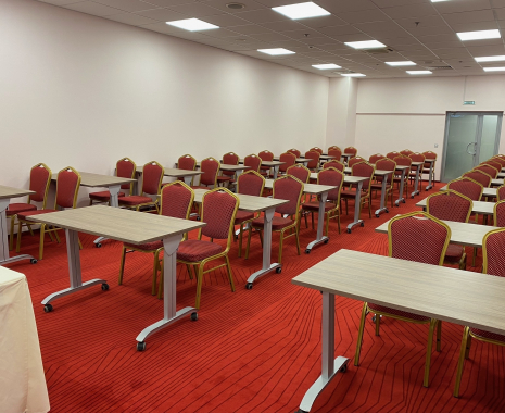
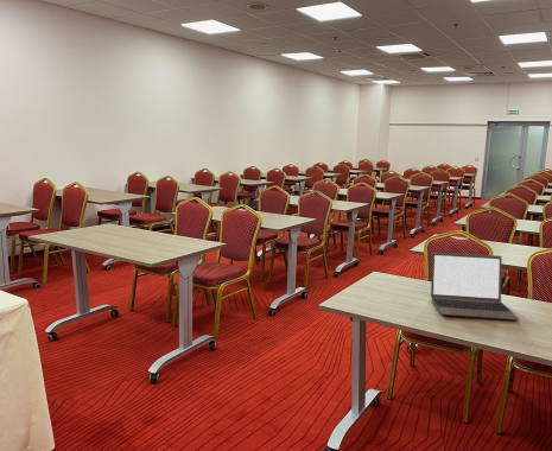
+ laptop [430,250,520,322]
